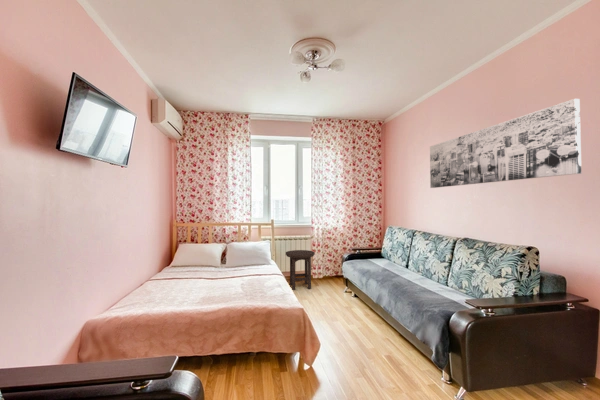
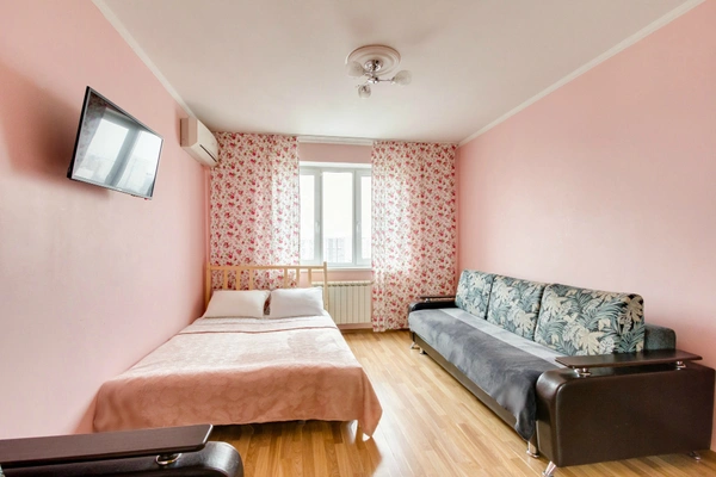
- wall art [429,98,583,189]
- stool [285,249,316,291]
